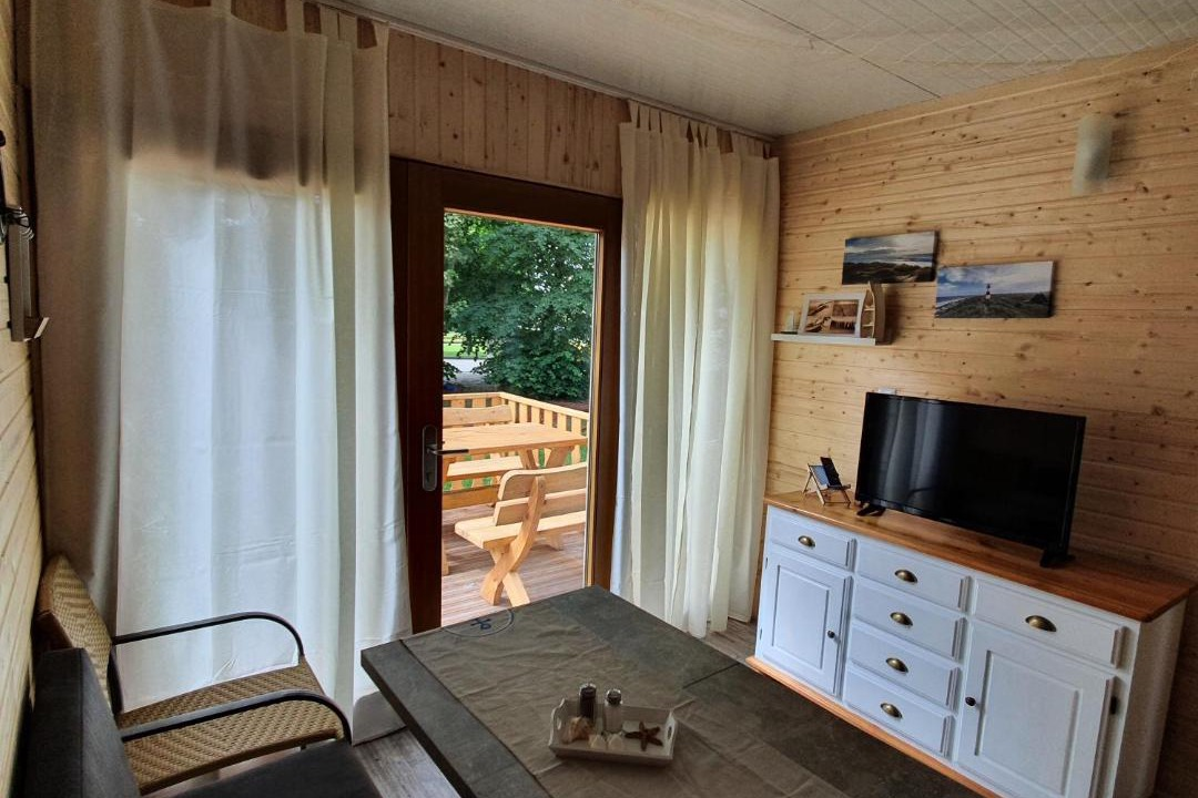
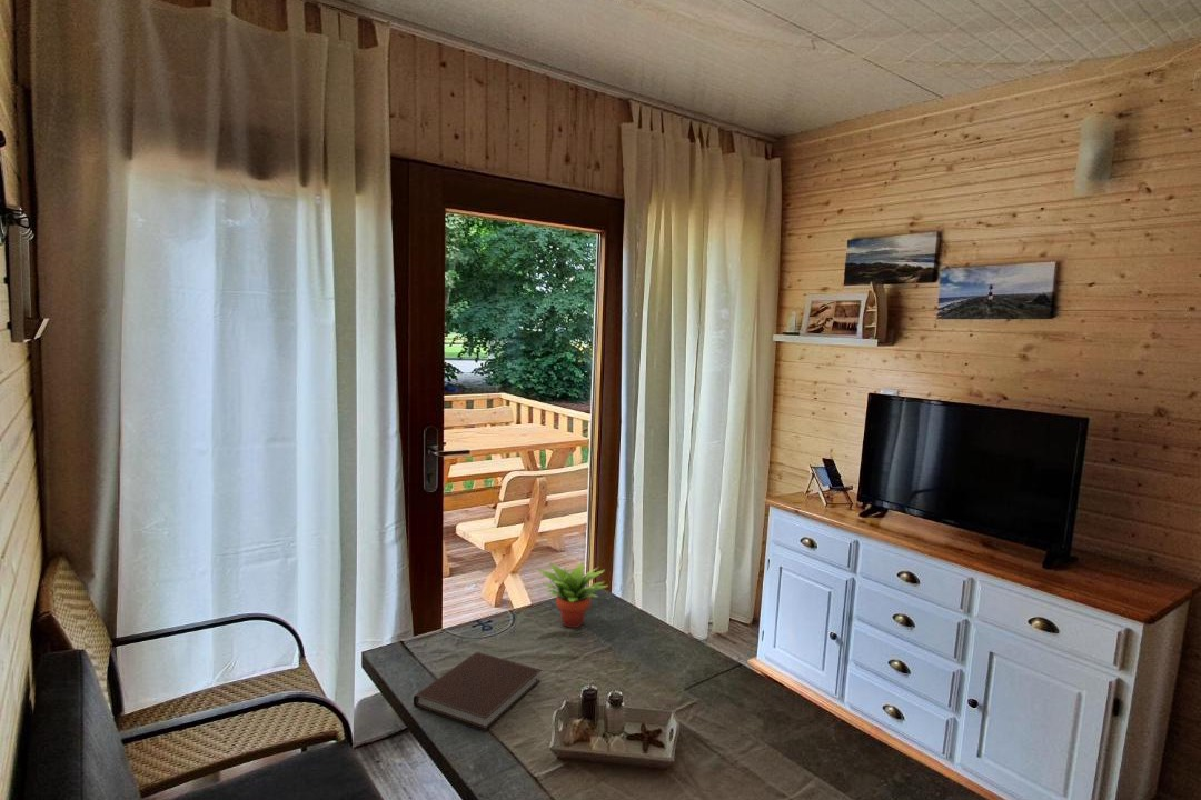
+ notebook [413,651,543,732]
+ succulent plant [537,561,609,629]
